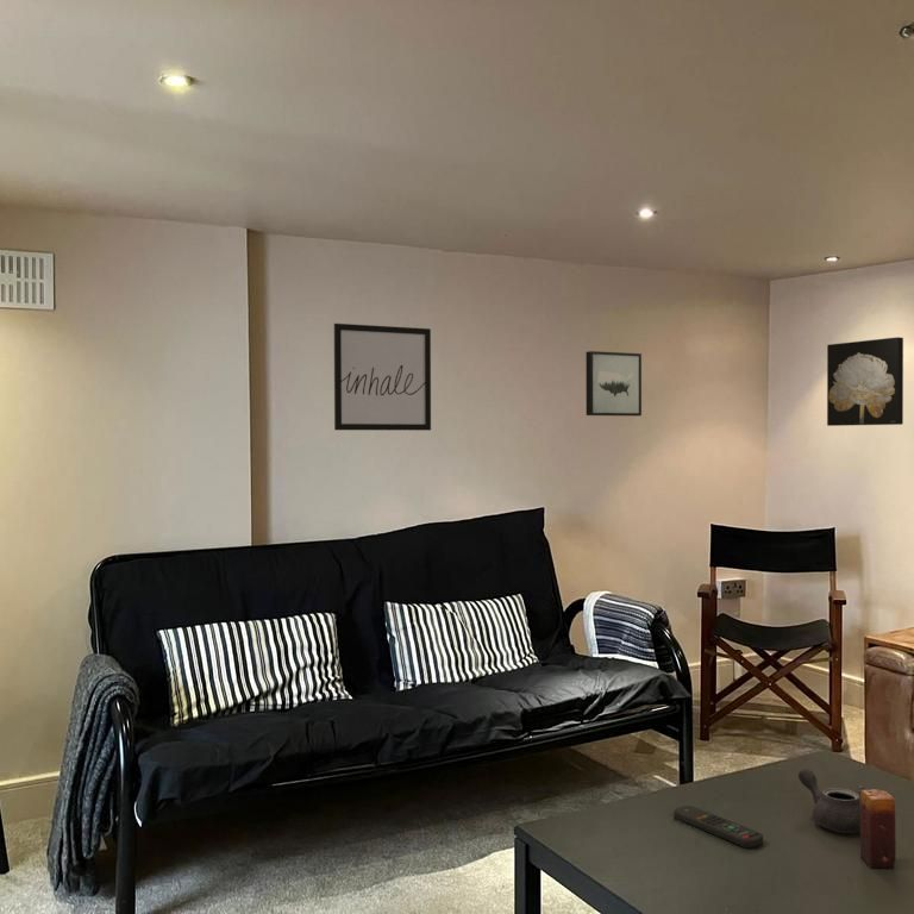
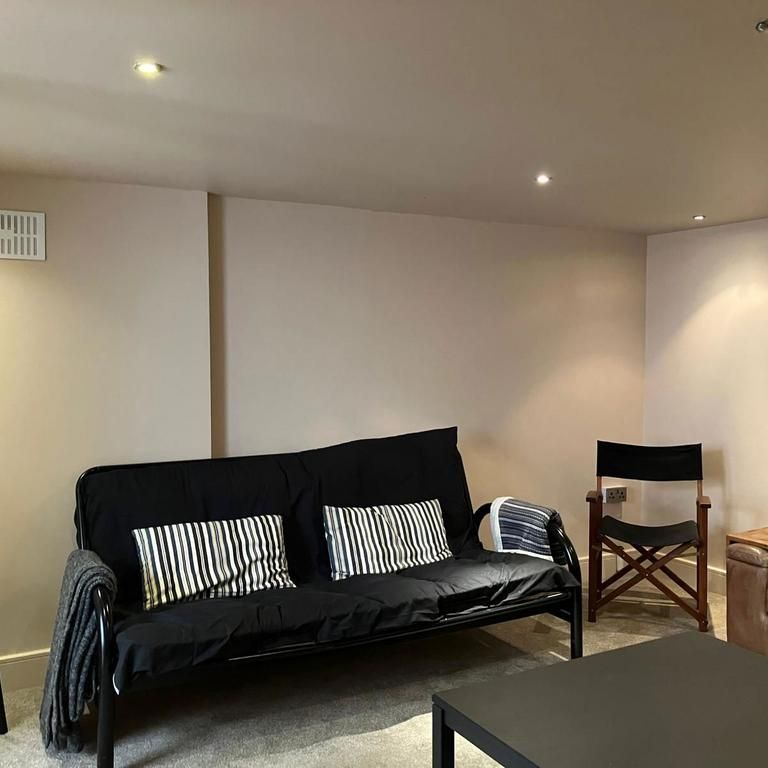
- teapot [797,768,866,834]
- wall art [826,336,904,427]
- wall art [333,323,432,432]
- remote control [672,805,764,849]
- wall art [584,350,643,418]
- candle [859,788,897,869]
